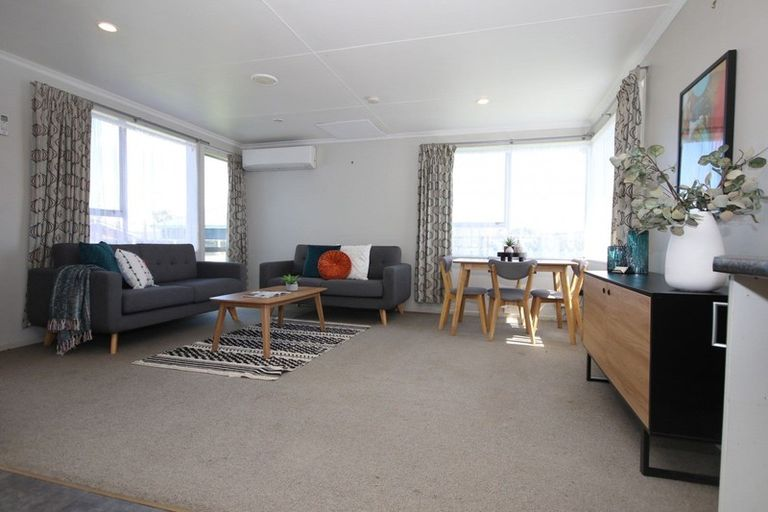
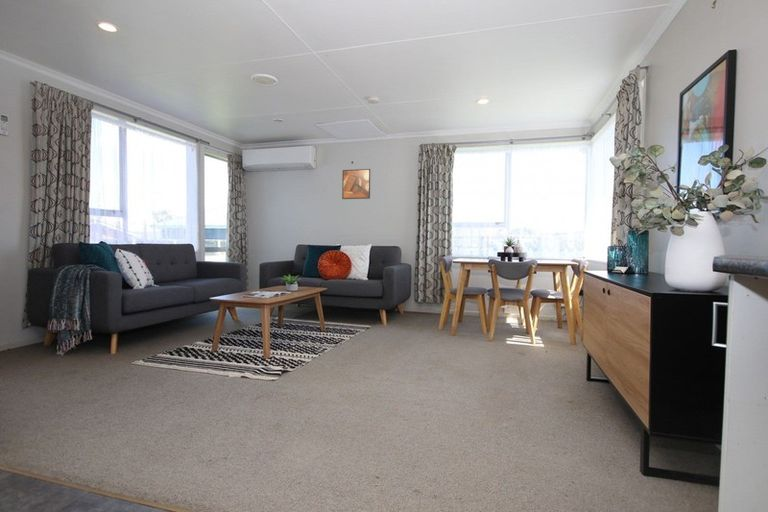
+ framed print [341,168,371,200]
